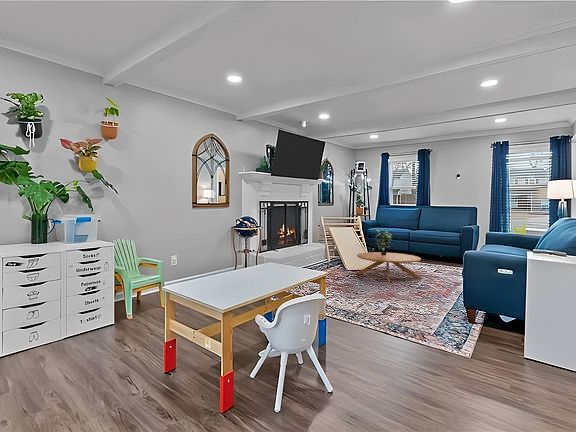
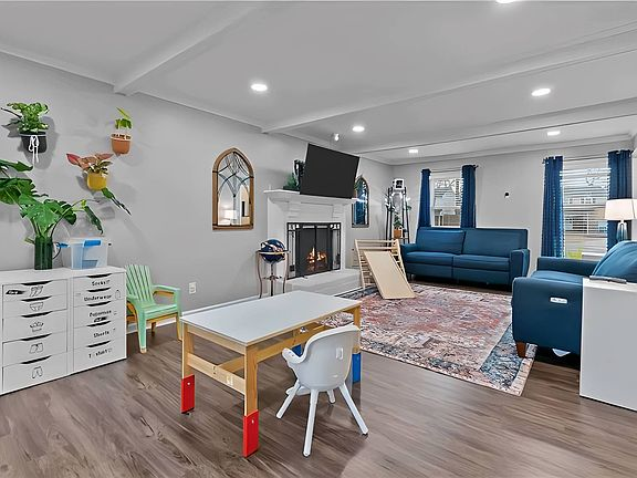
- potted plant [375,228,393,255]
- coffee table [354,251,424,285]
